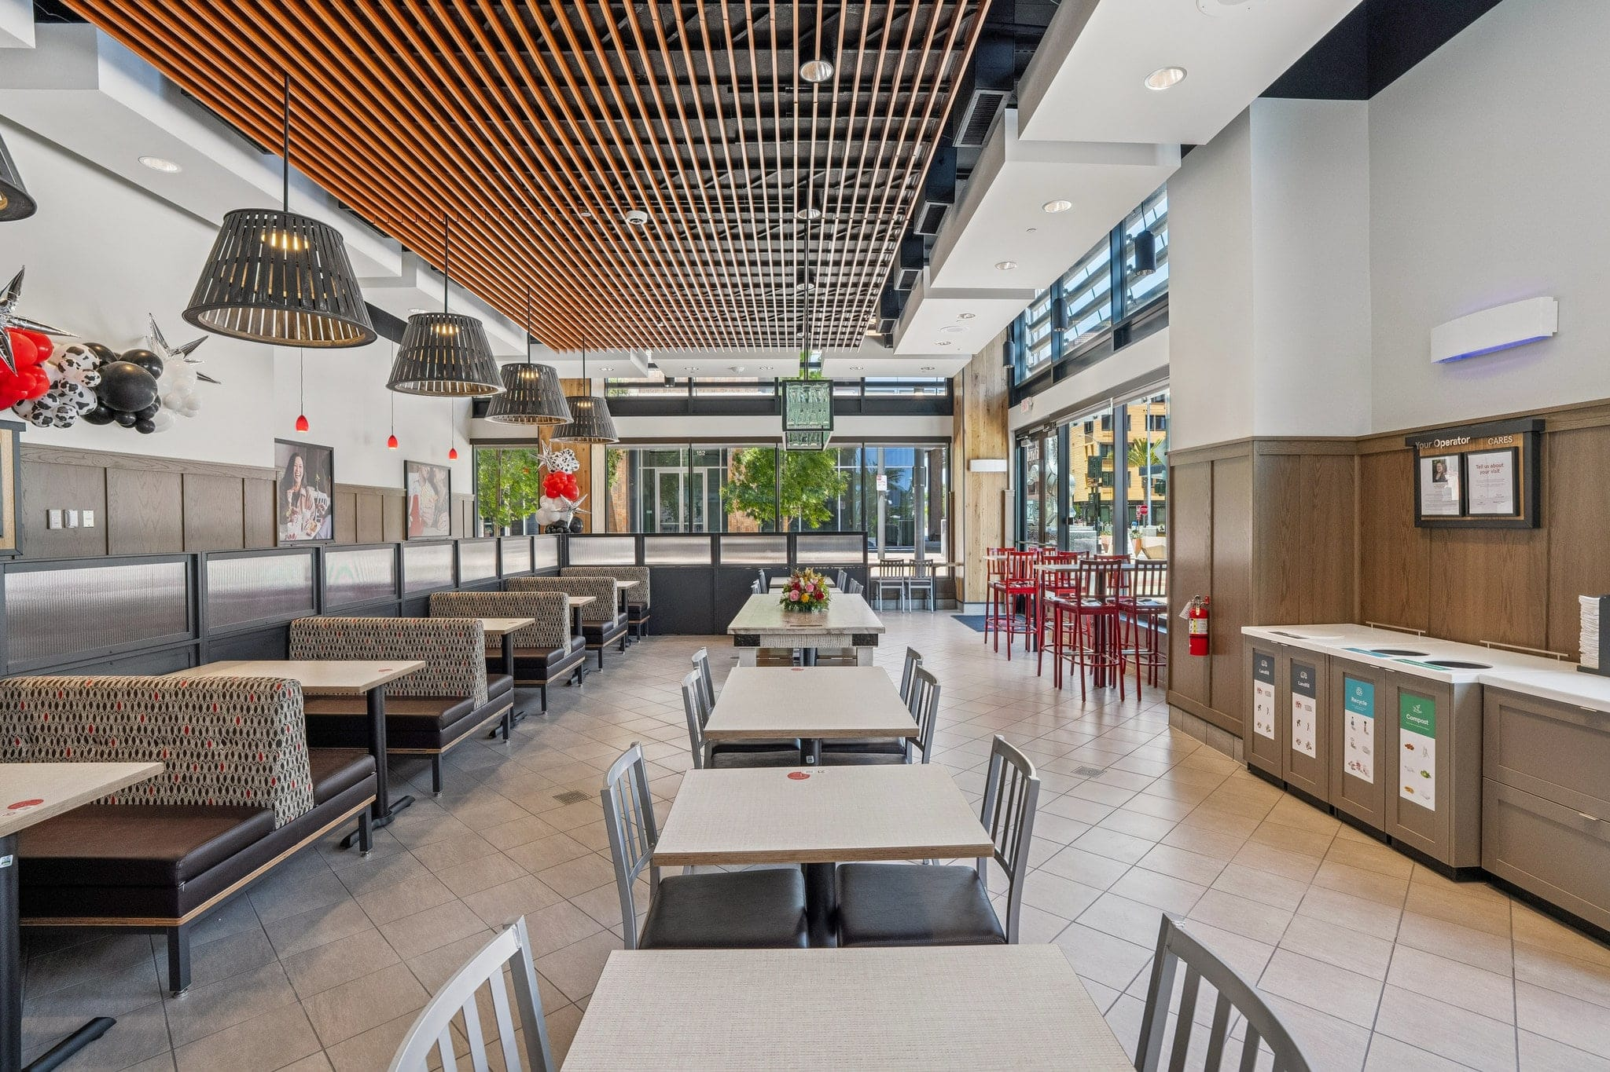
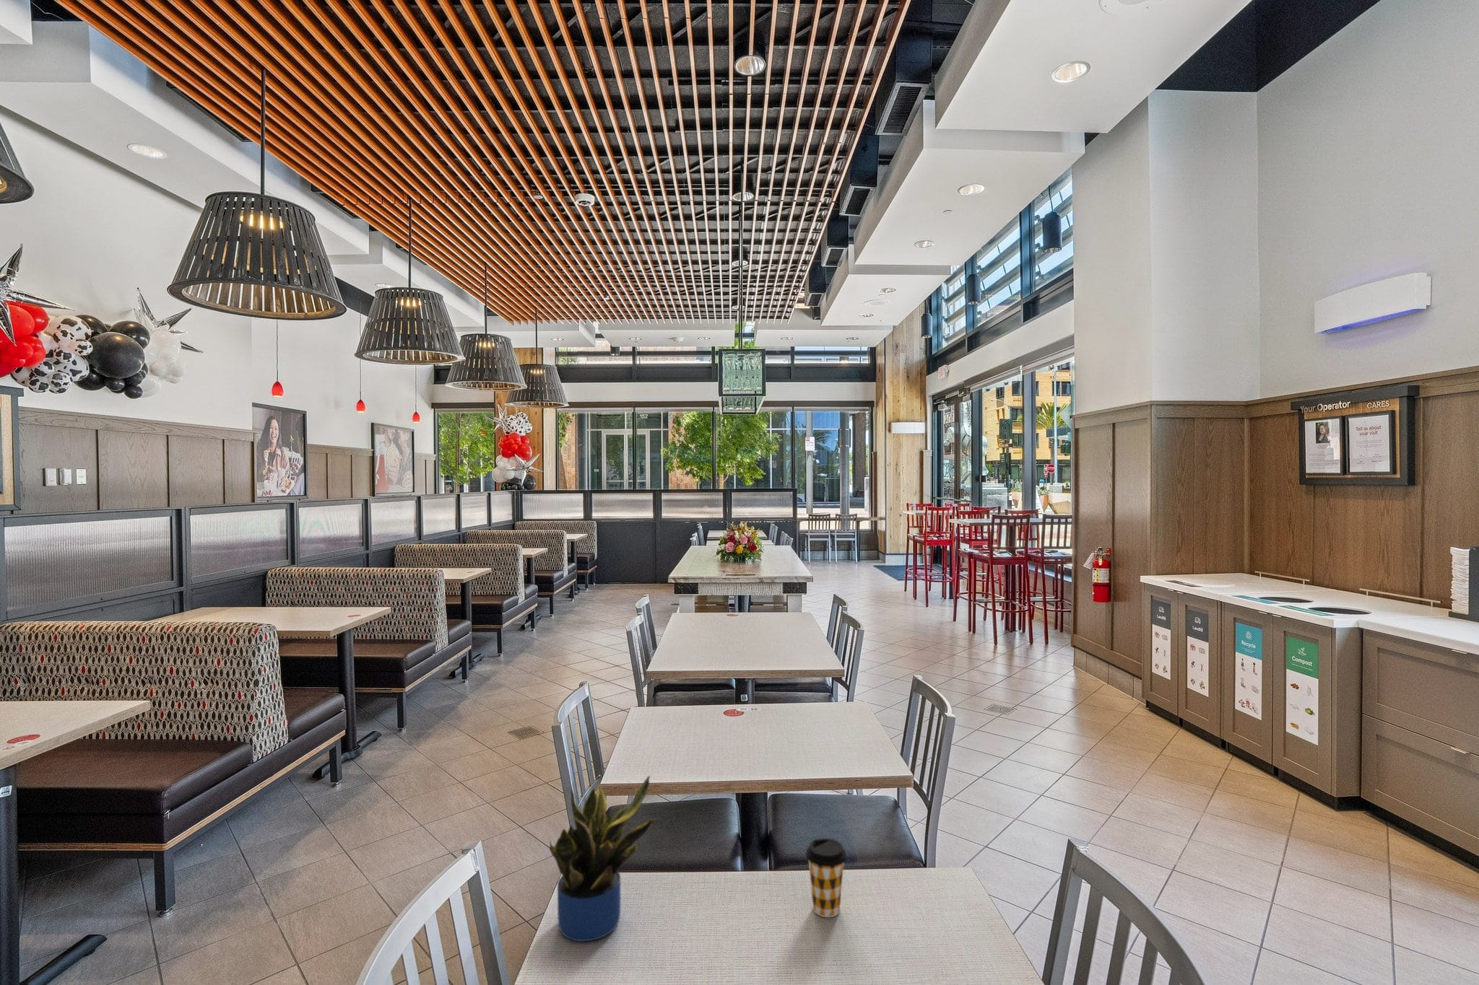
+ coffee cup [805,837,848,918]
+ potted plant [548,775,656,942]
